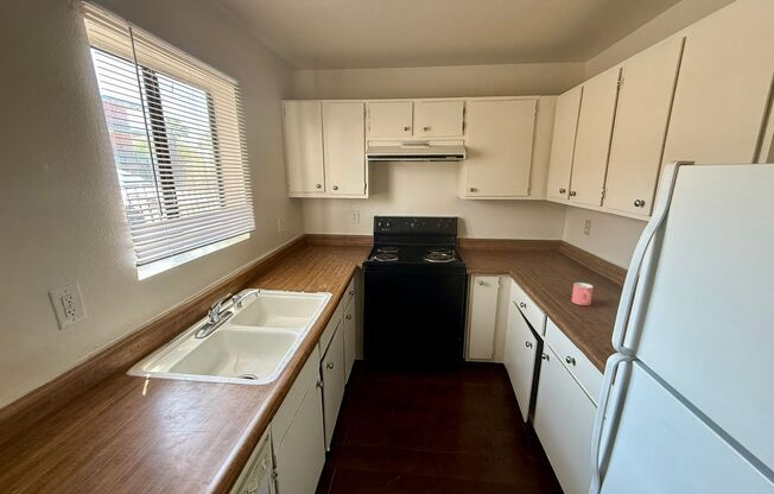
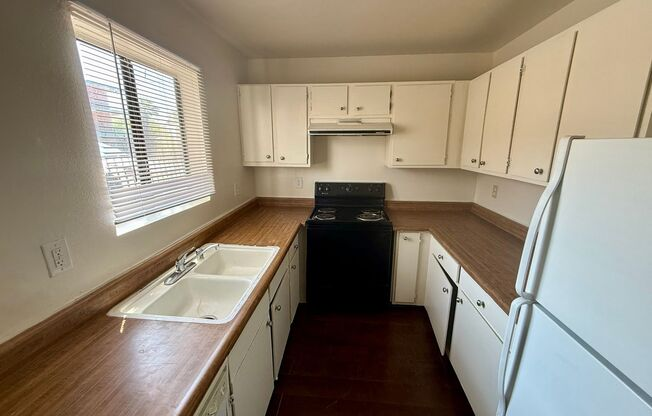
- mug [571,281,594,306]
